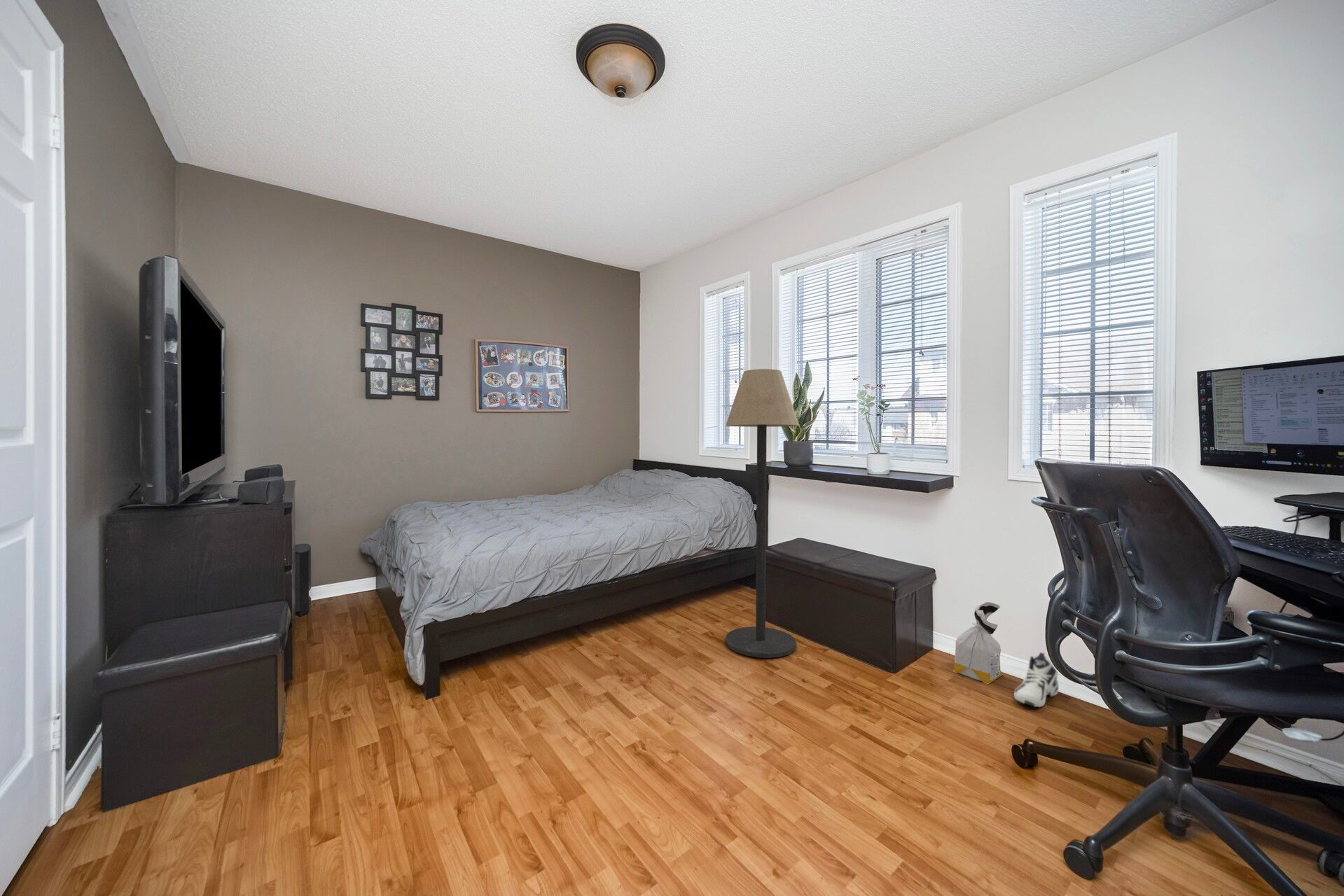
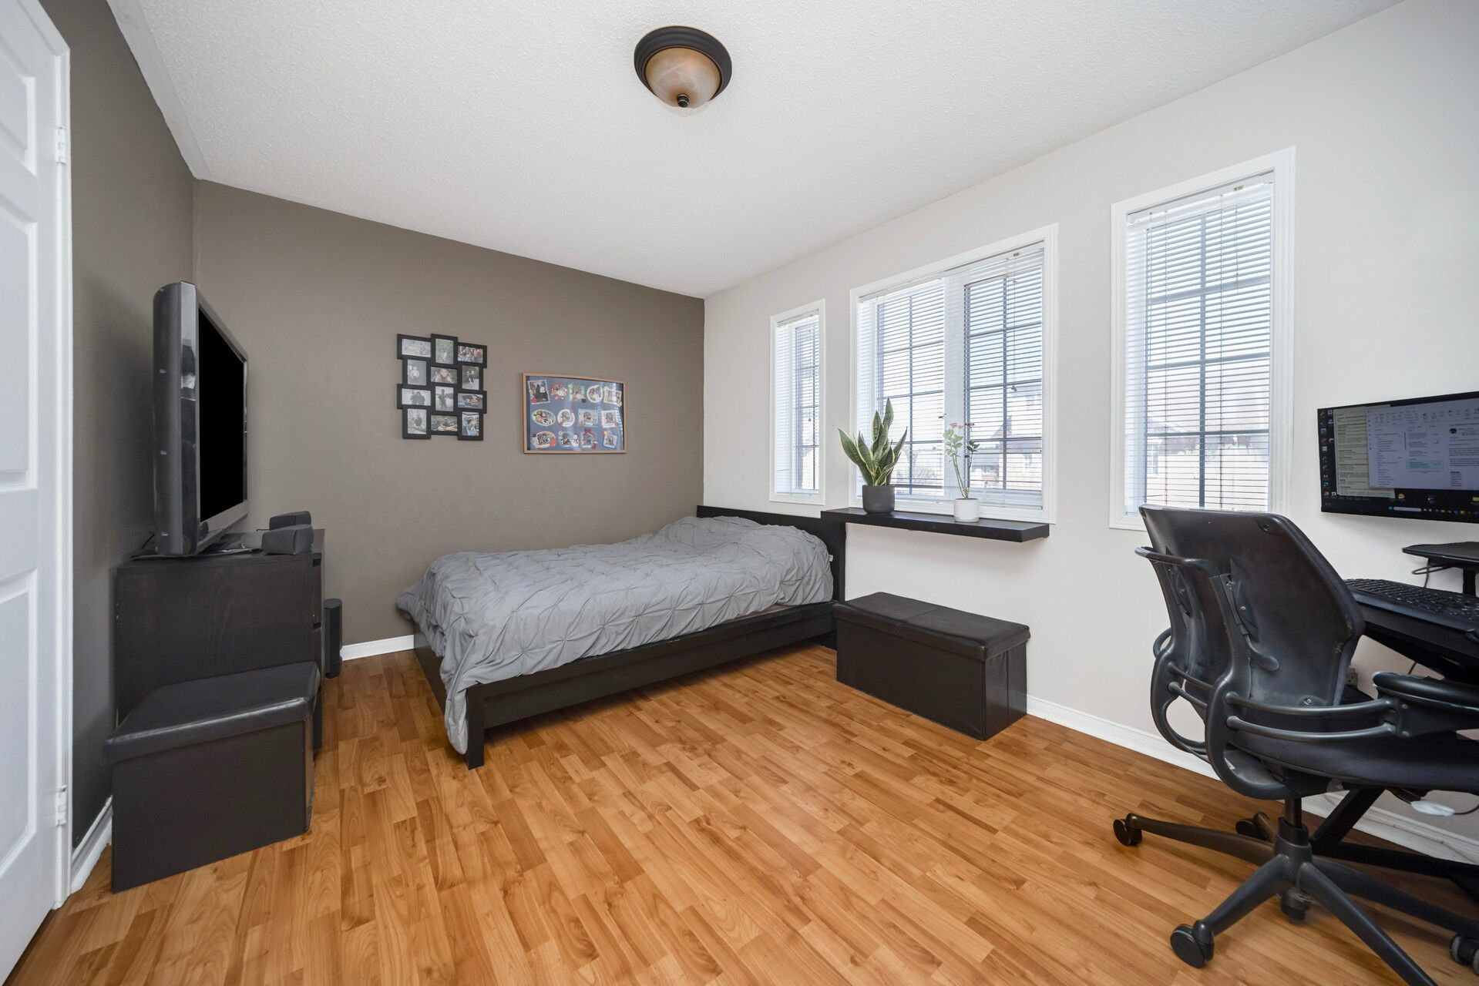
- sneaker [1013,652,1059,708]
- floor lamp [725,368,800,659]
- bag [952,601,1004,685]
